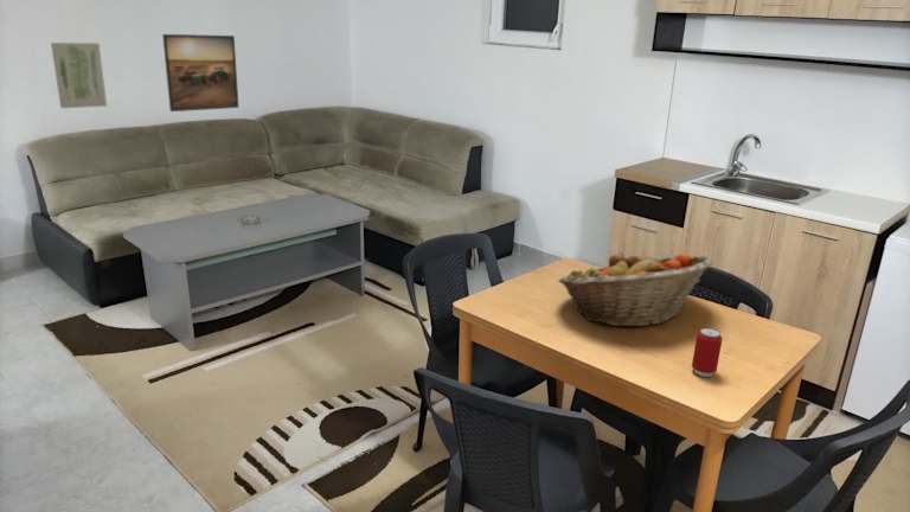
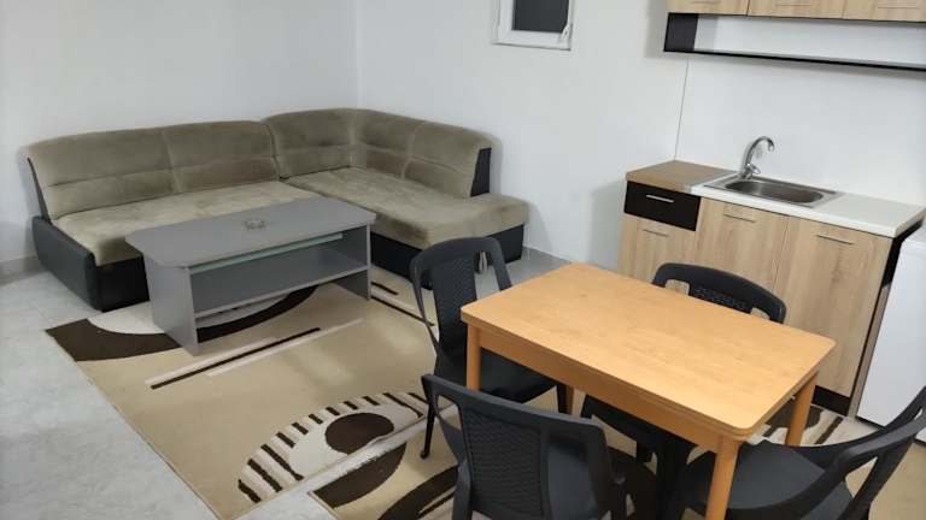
- beverage can [691,327,724,378]
- wall art [50,41,108,109]
- fruit basket [557,251,714,327]
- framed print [161,33,241,113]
